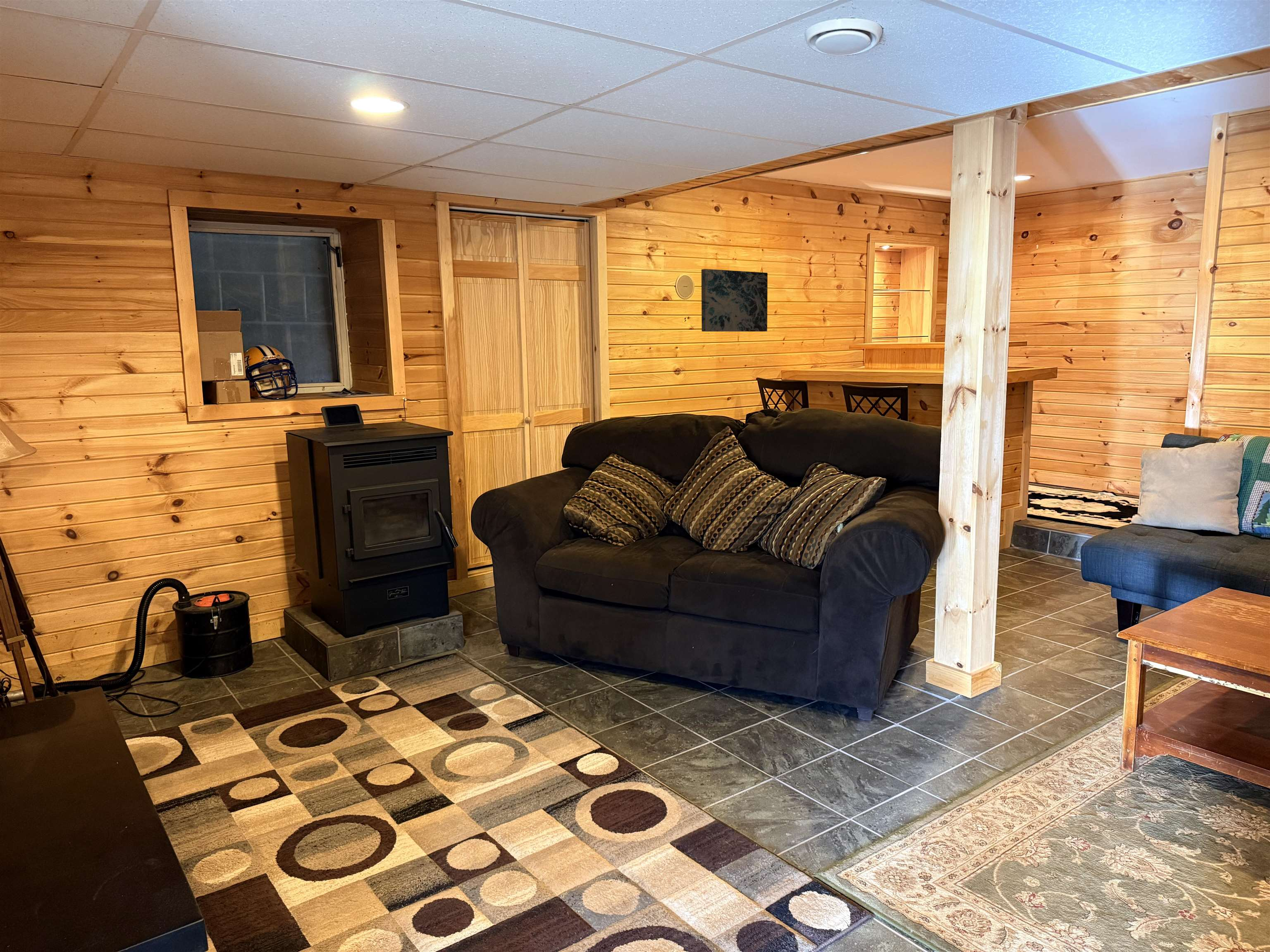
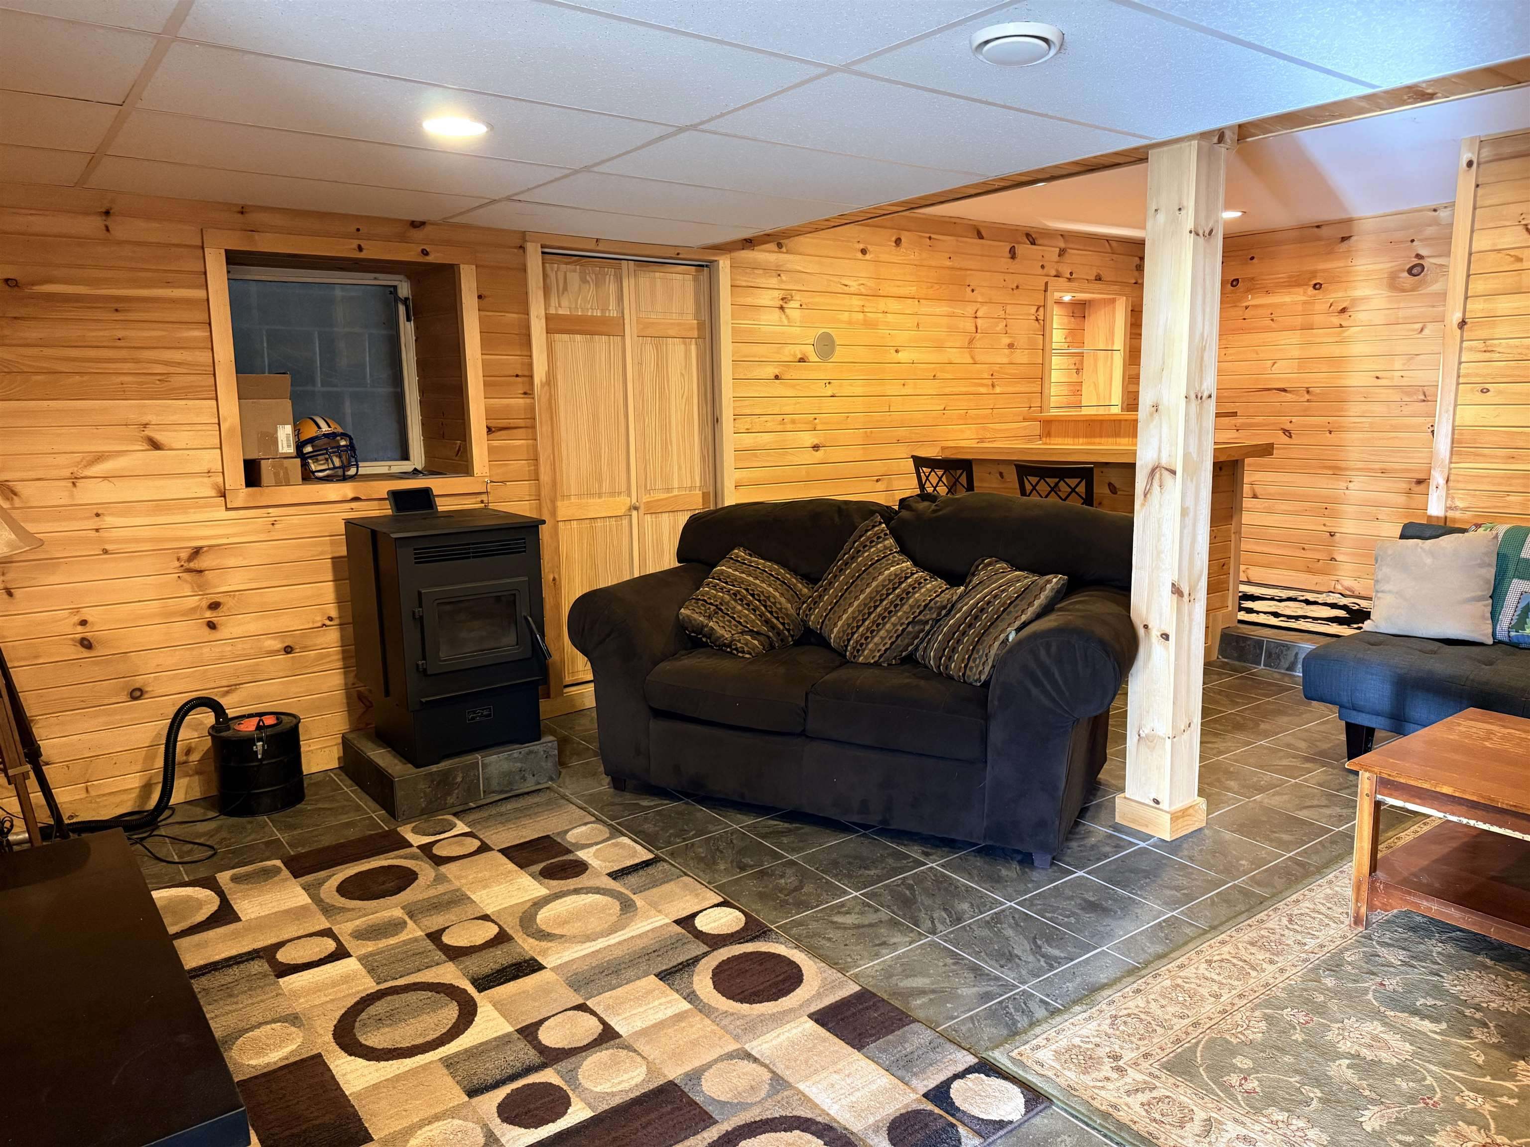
- wall art [701,269,768,332]
